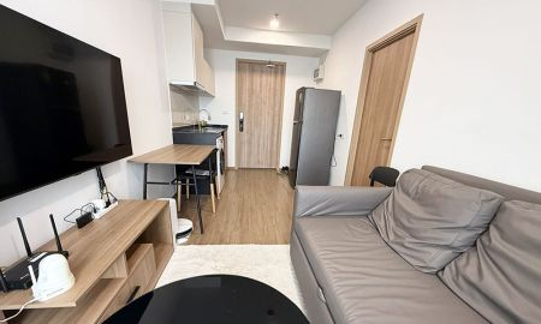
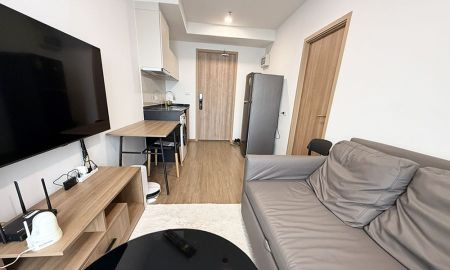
+ remote control [162,228,198,258]
